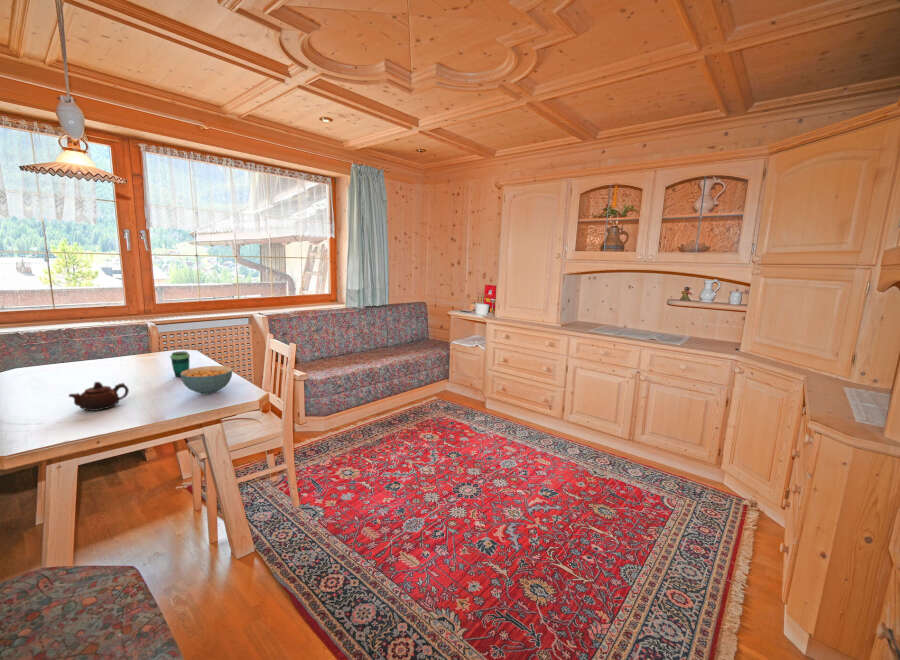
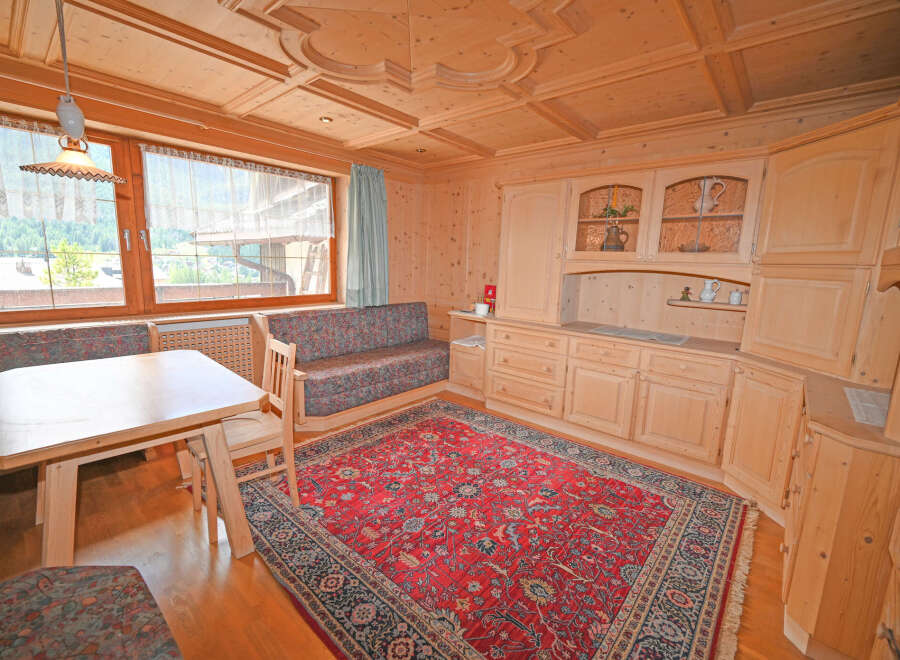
- cup [169,350,191,378]
- teapot [68,381,130,412]
- cereal bowl [180,365,233,395]
